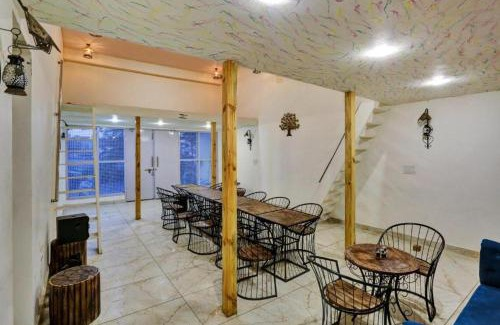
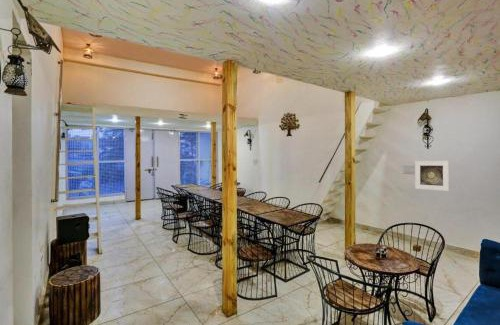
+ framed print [414,160,450,192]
